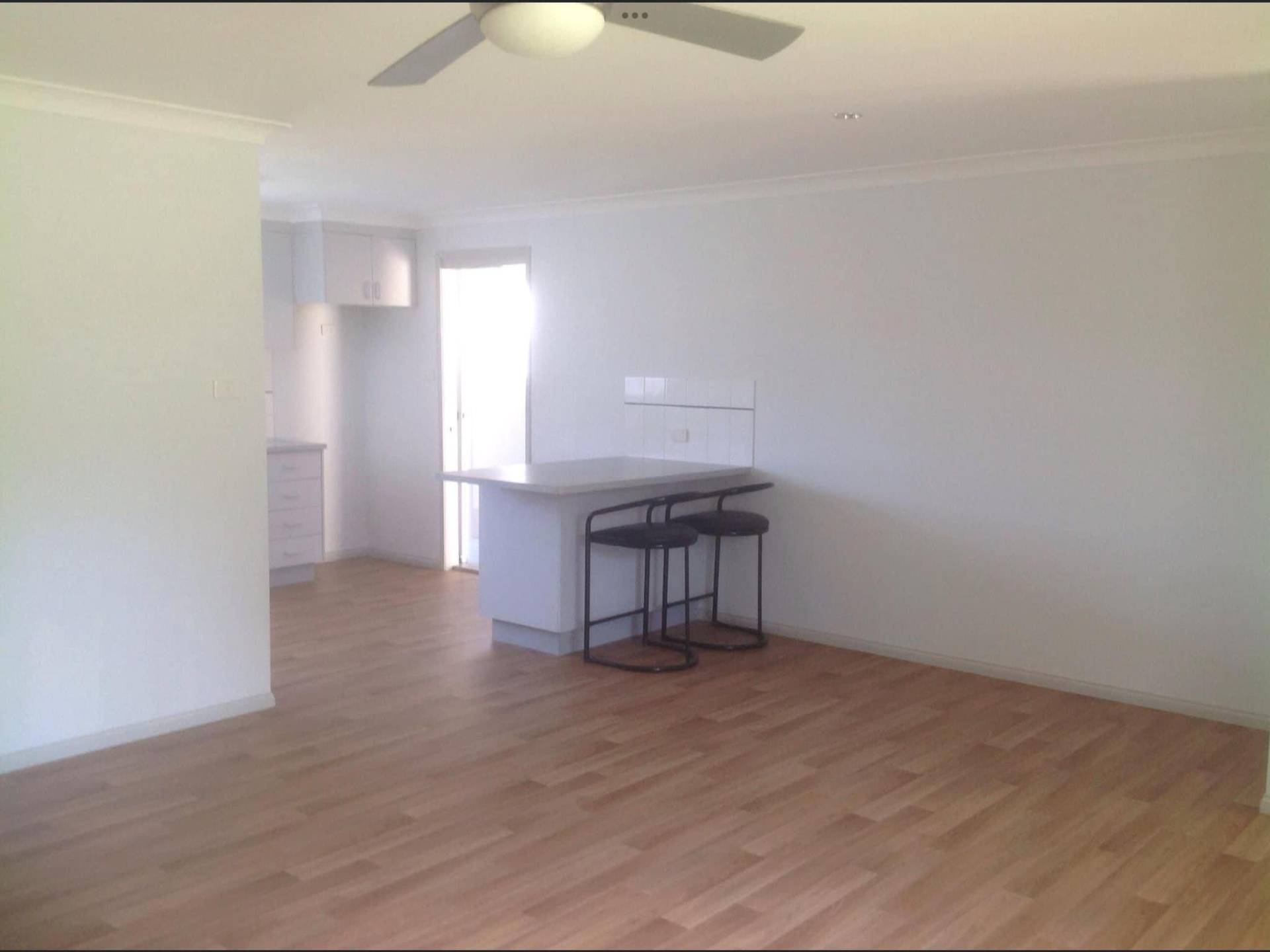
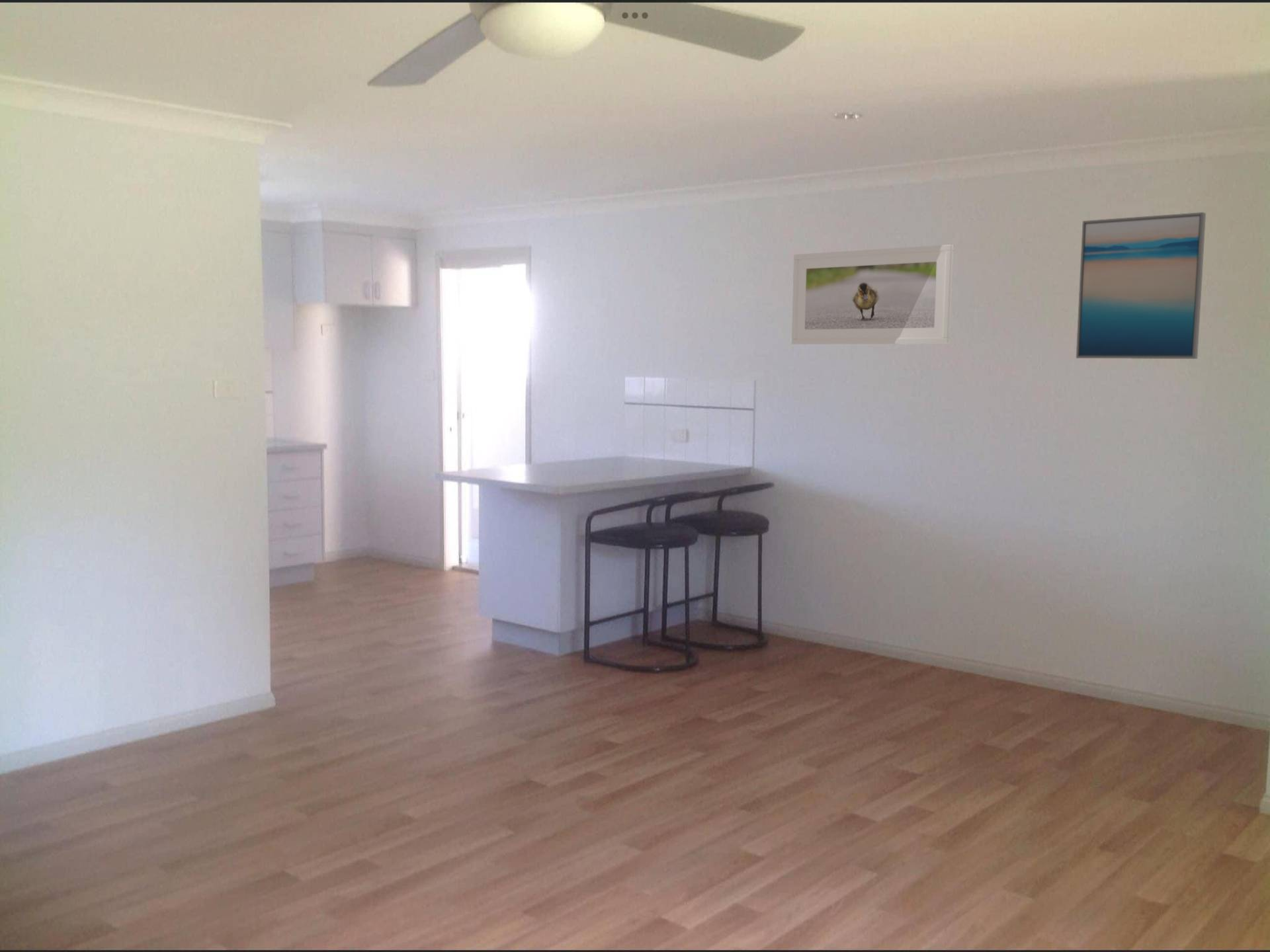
+ wall art [1076,212,1206,360]
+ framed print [791,244,954,345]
